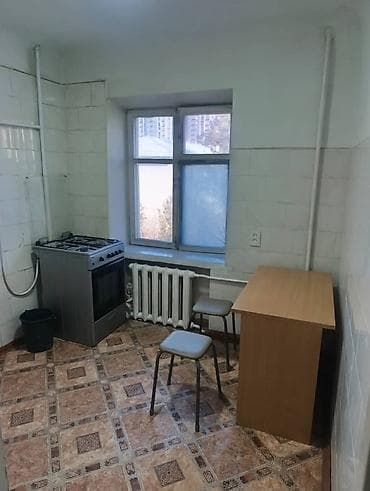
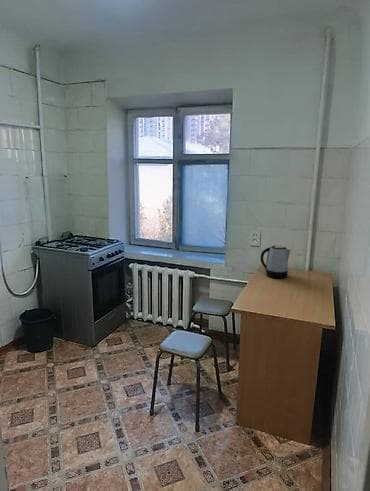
+ kettle [260,245,291,279]
